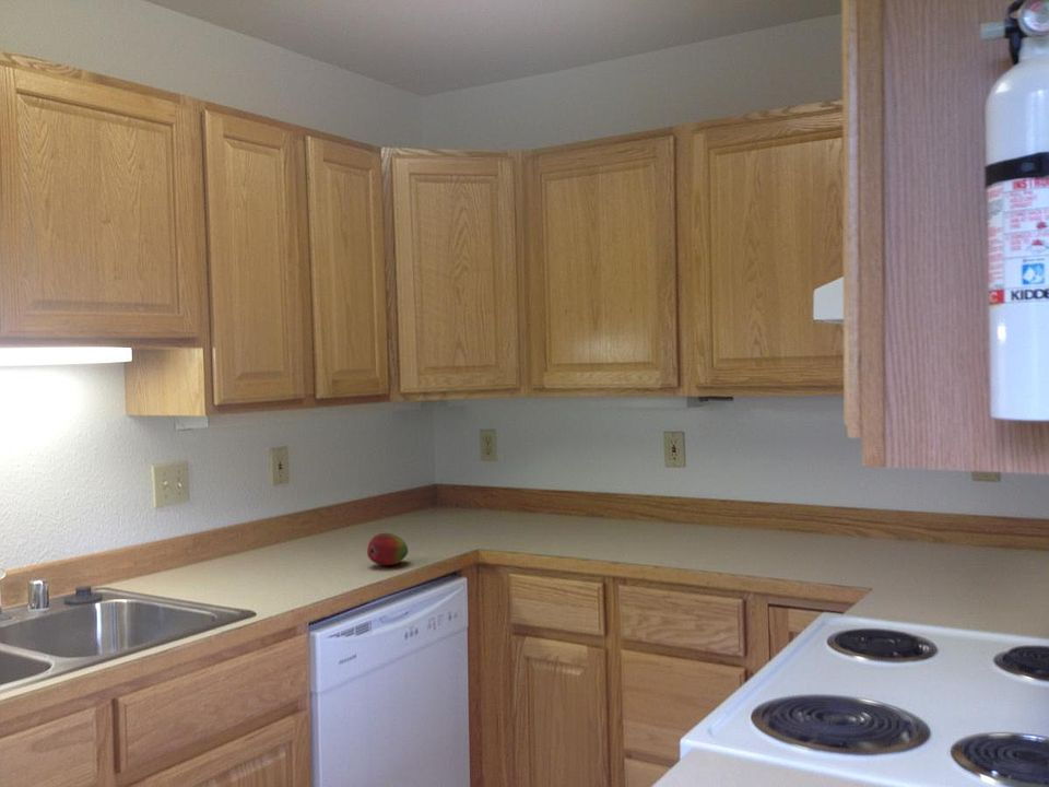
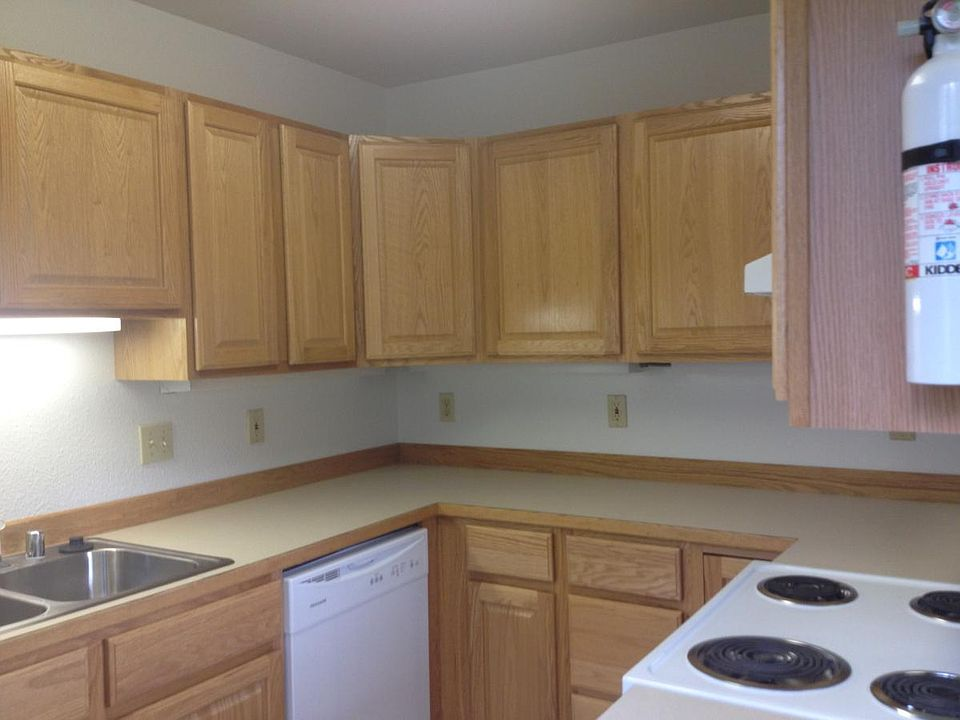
- fruit [366,532,409,566]
